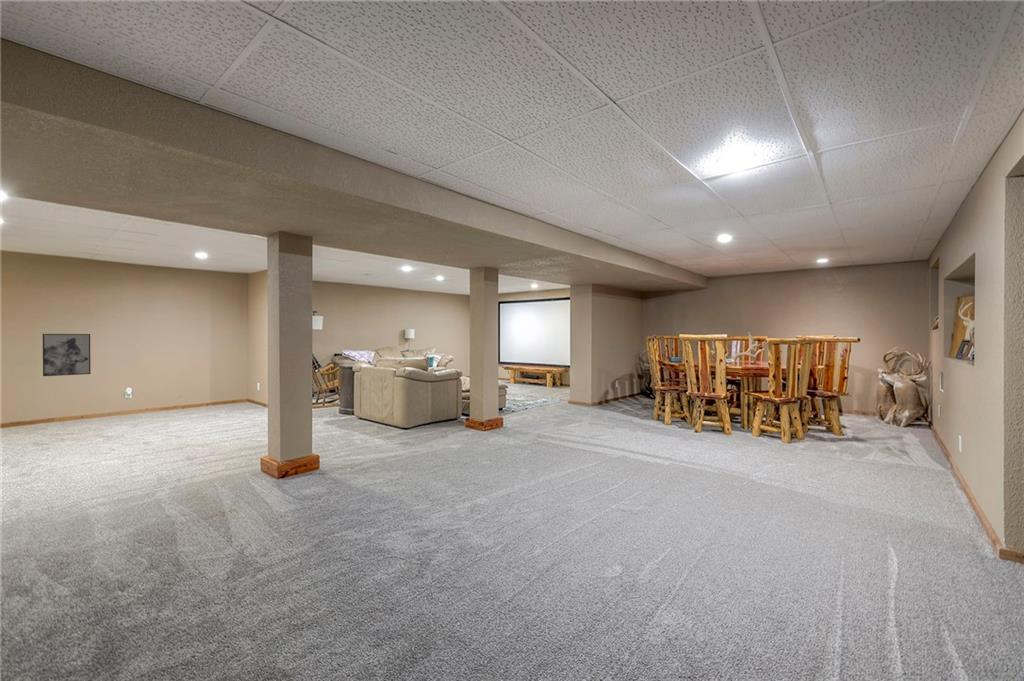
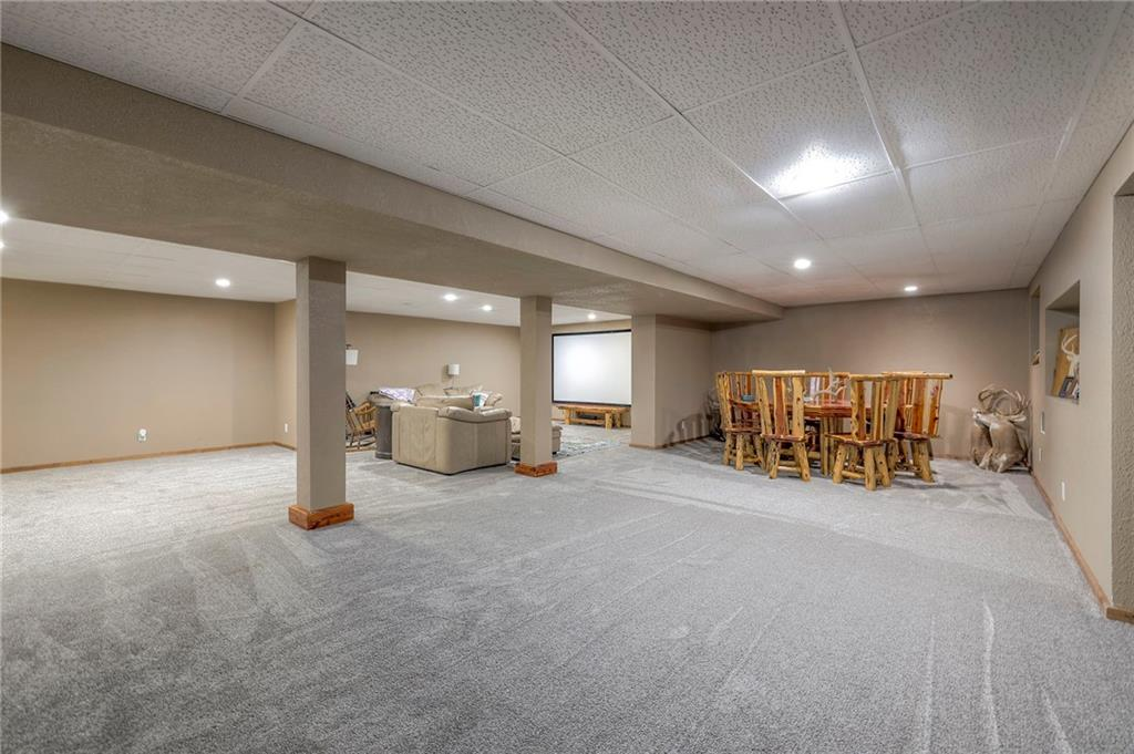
- wall art [42,333,92,377]
